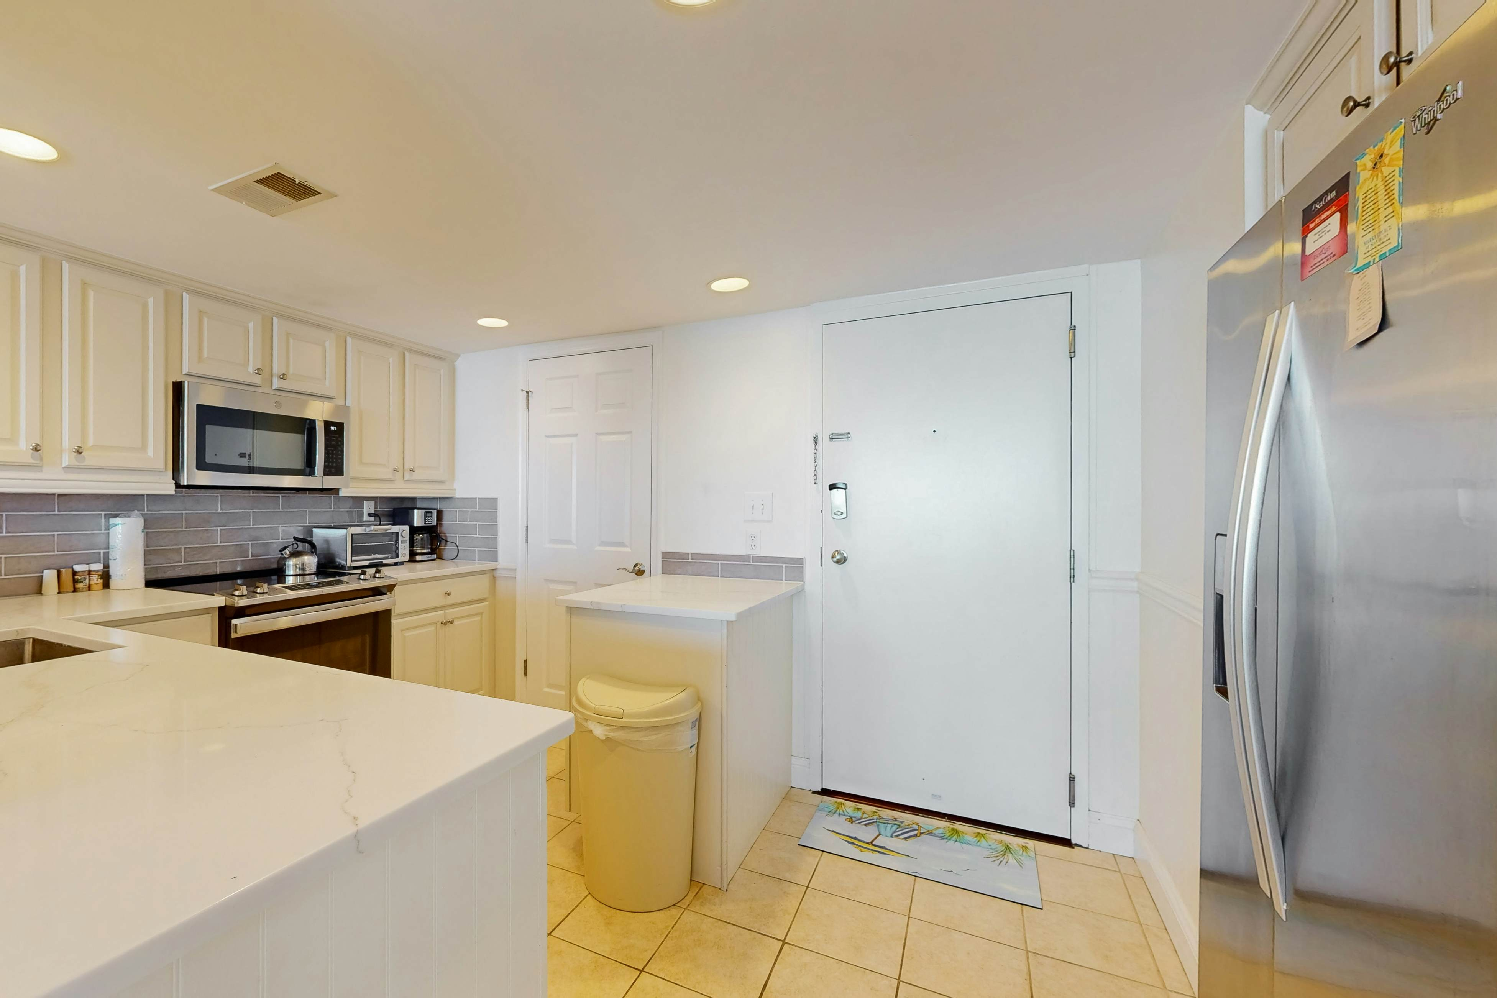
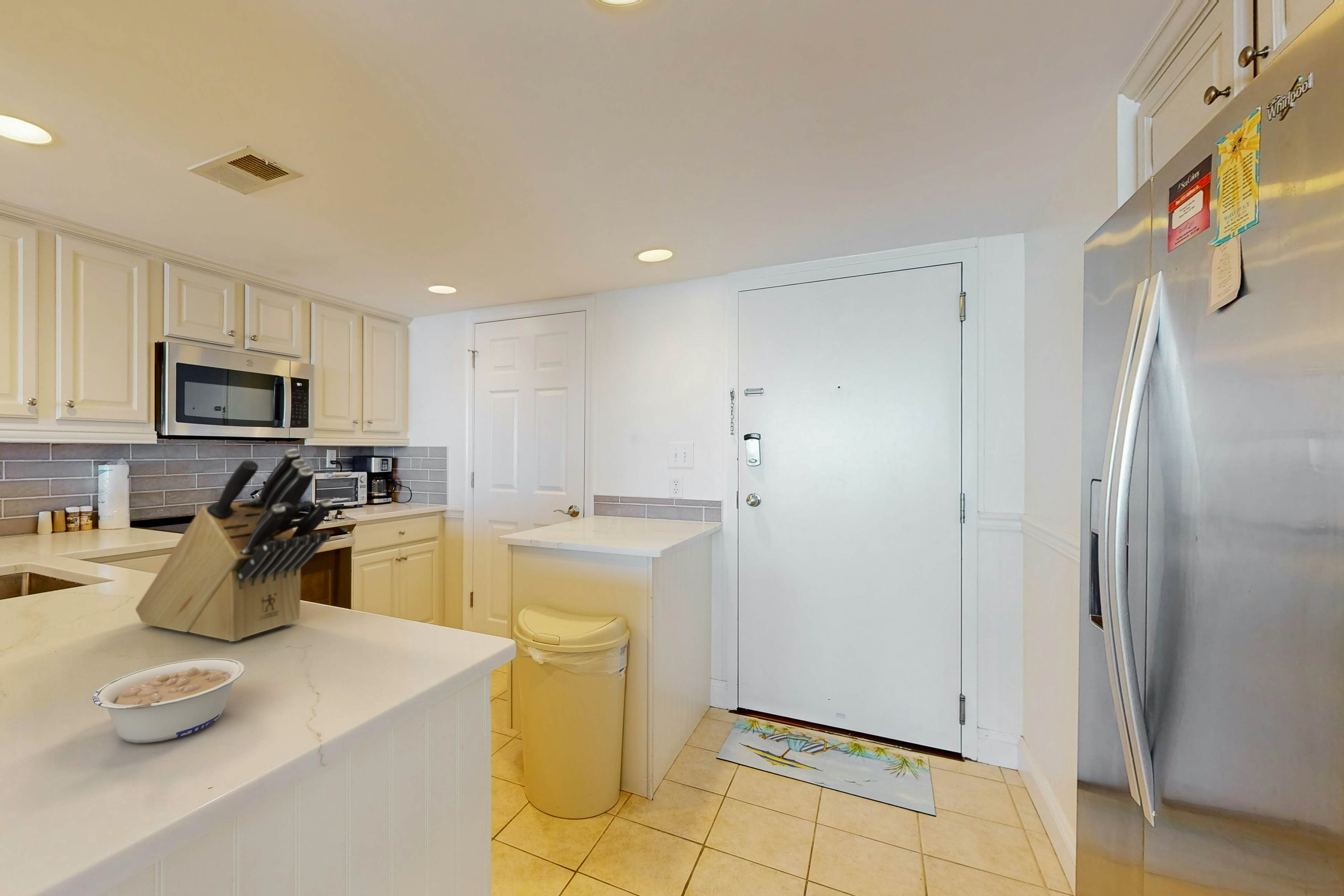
+ legume [92,658,245,743]
+ knife block [135,448,333,642]
